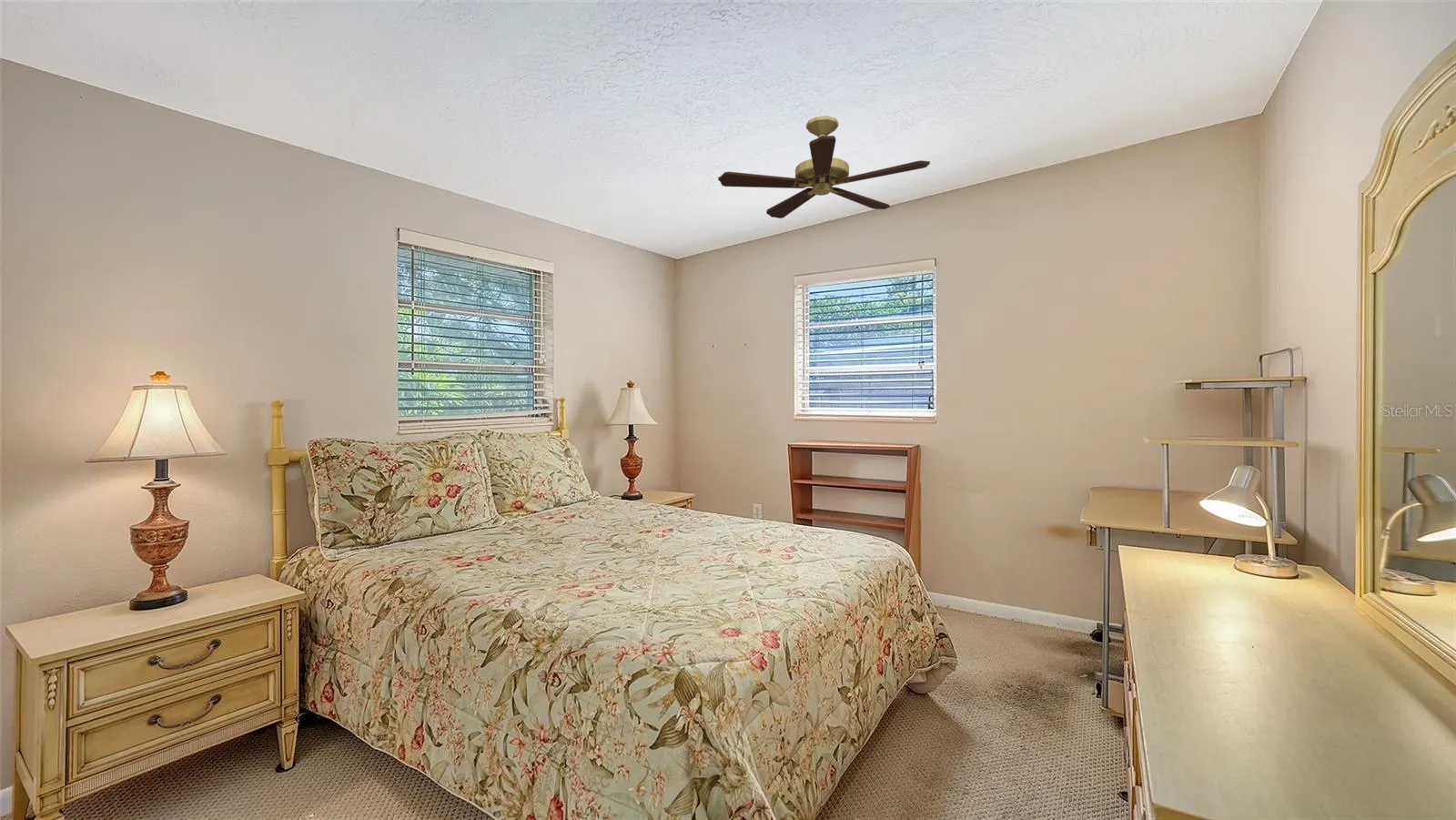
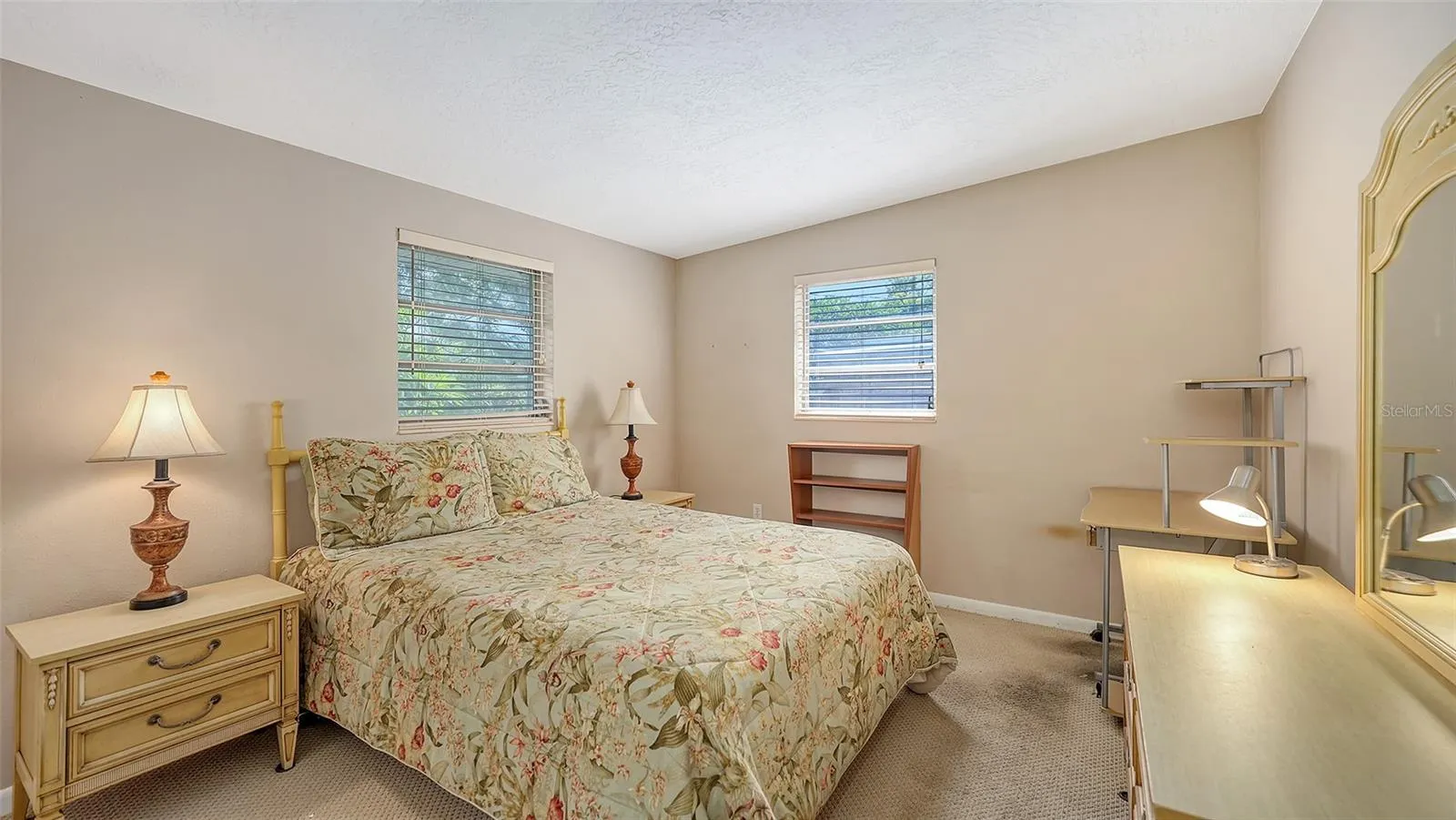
- ceiling fan [717,115,931,219]
